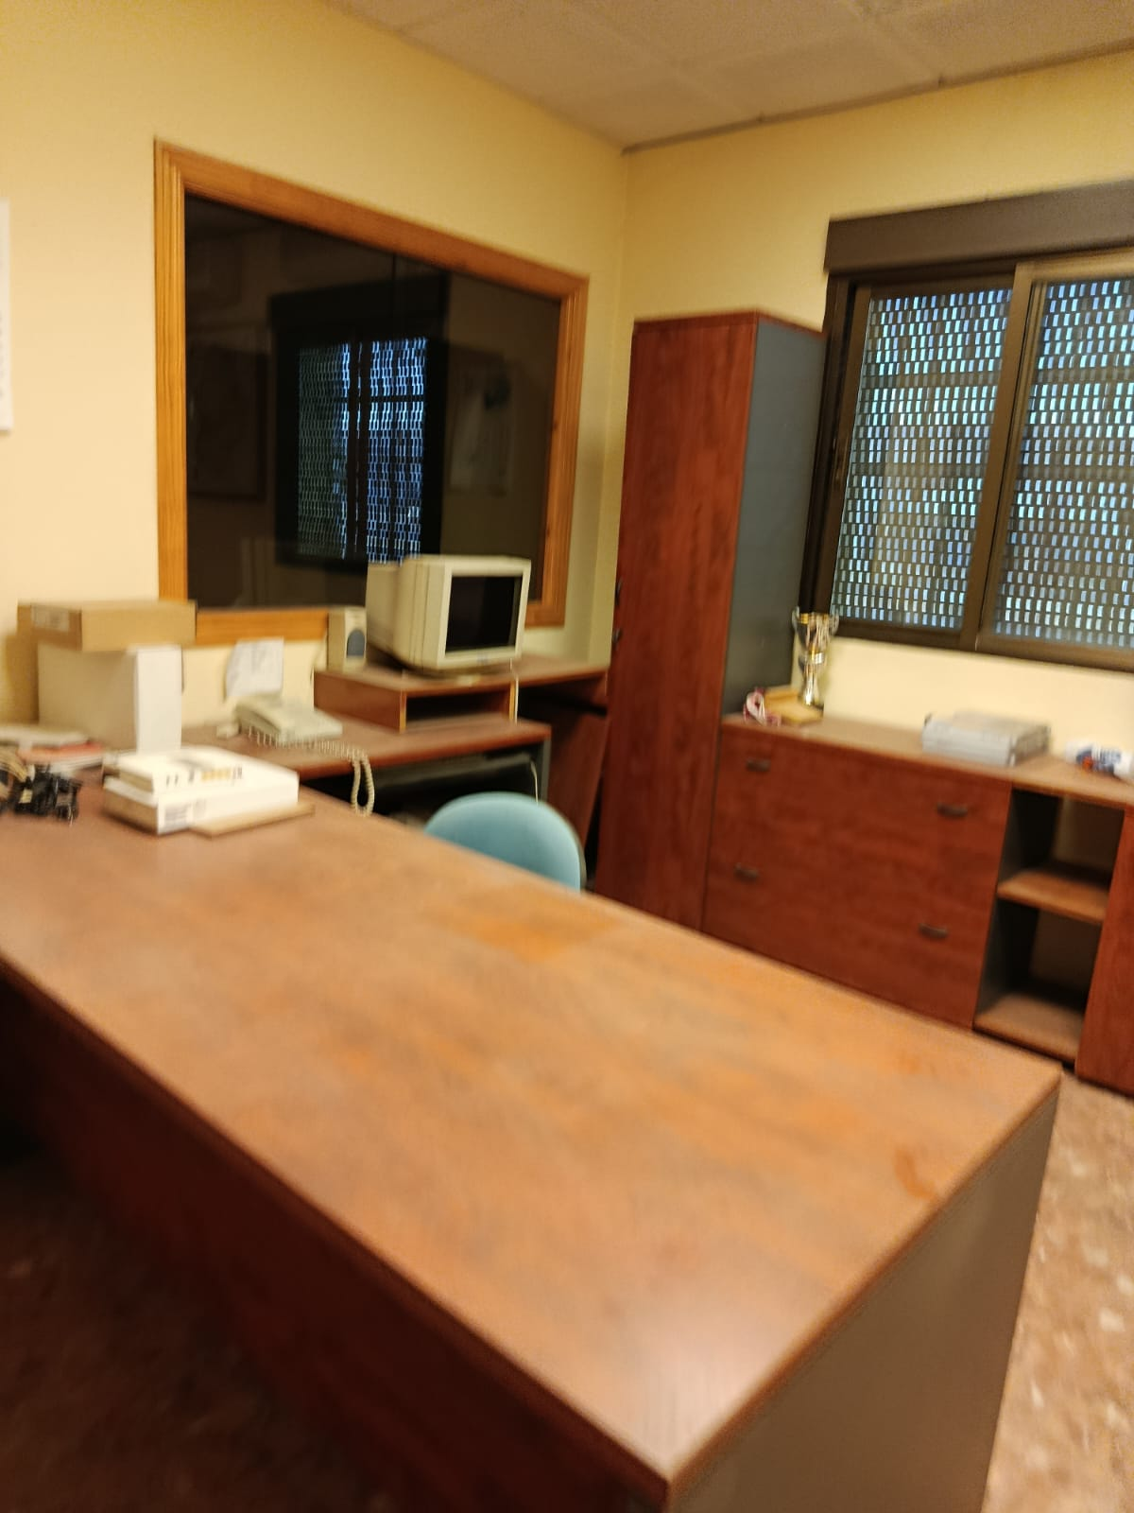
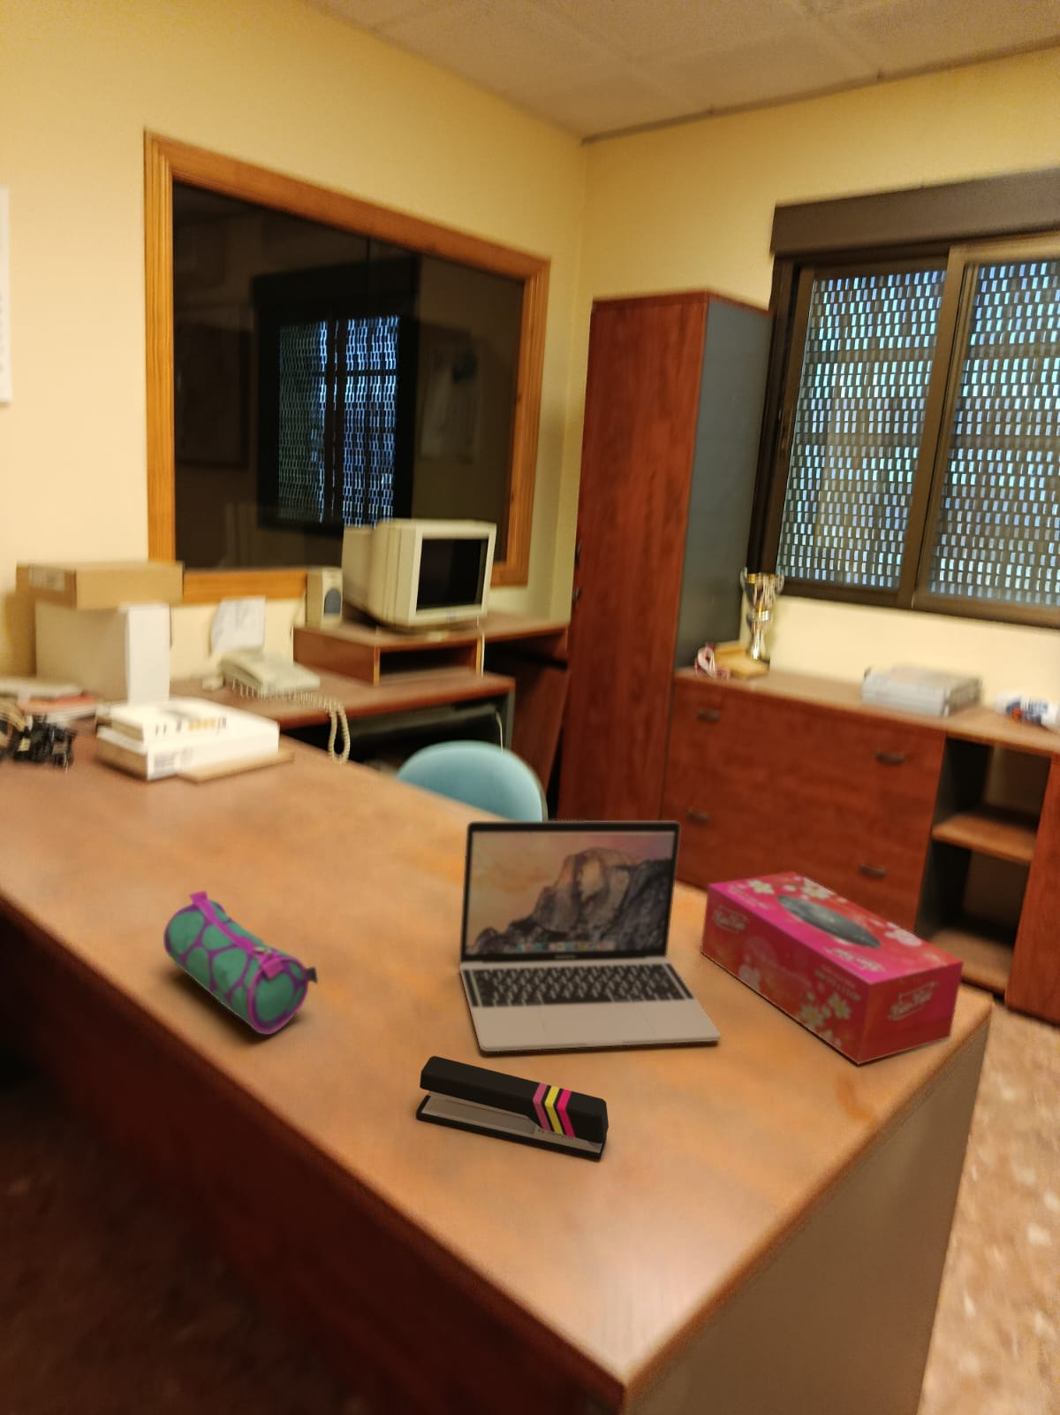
+ tissue box [699,870,964,1065]
+ laptop [459,820,720,1053]
+ stapler [415,1055,609,1160]
+ pencil case [163,890,318,1035]
